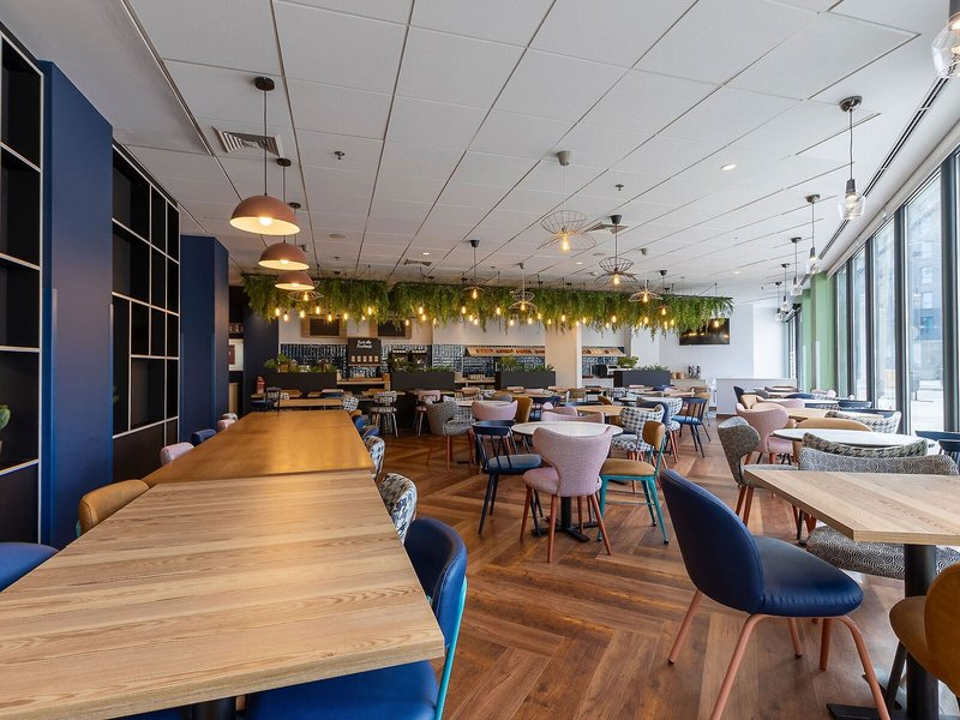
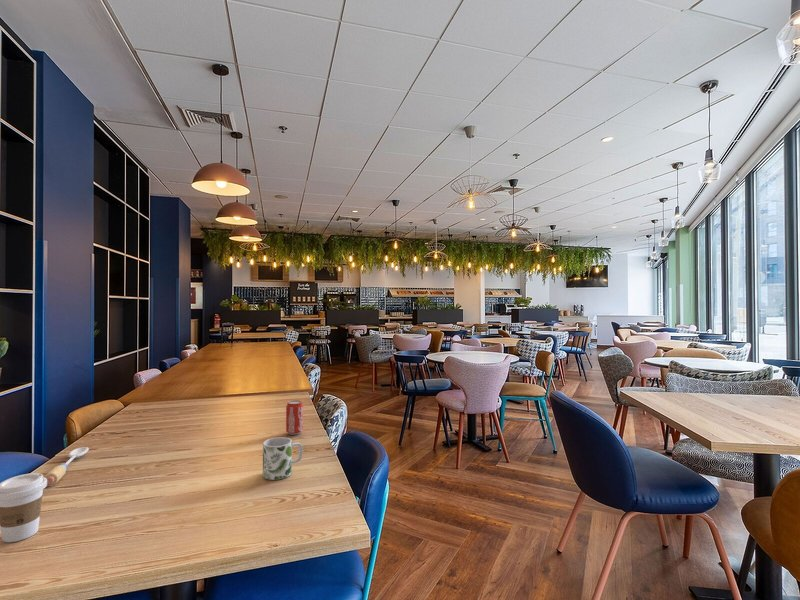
+ coffee cup [0,472,47,543]
+ spoon [43,446,90,487]
+ beverage can [285,400,304,436]
+ mug [262,436,304,481]
